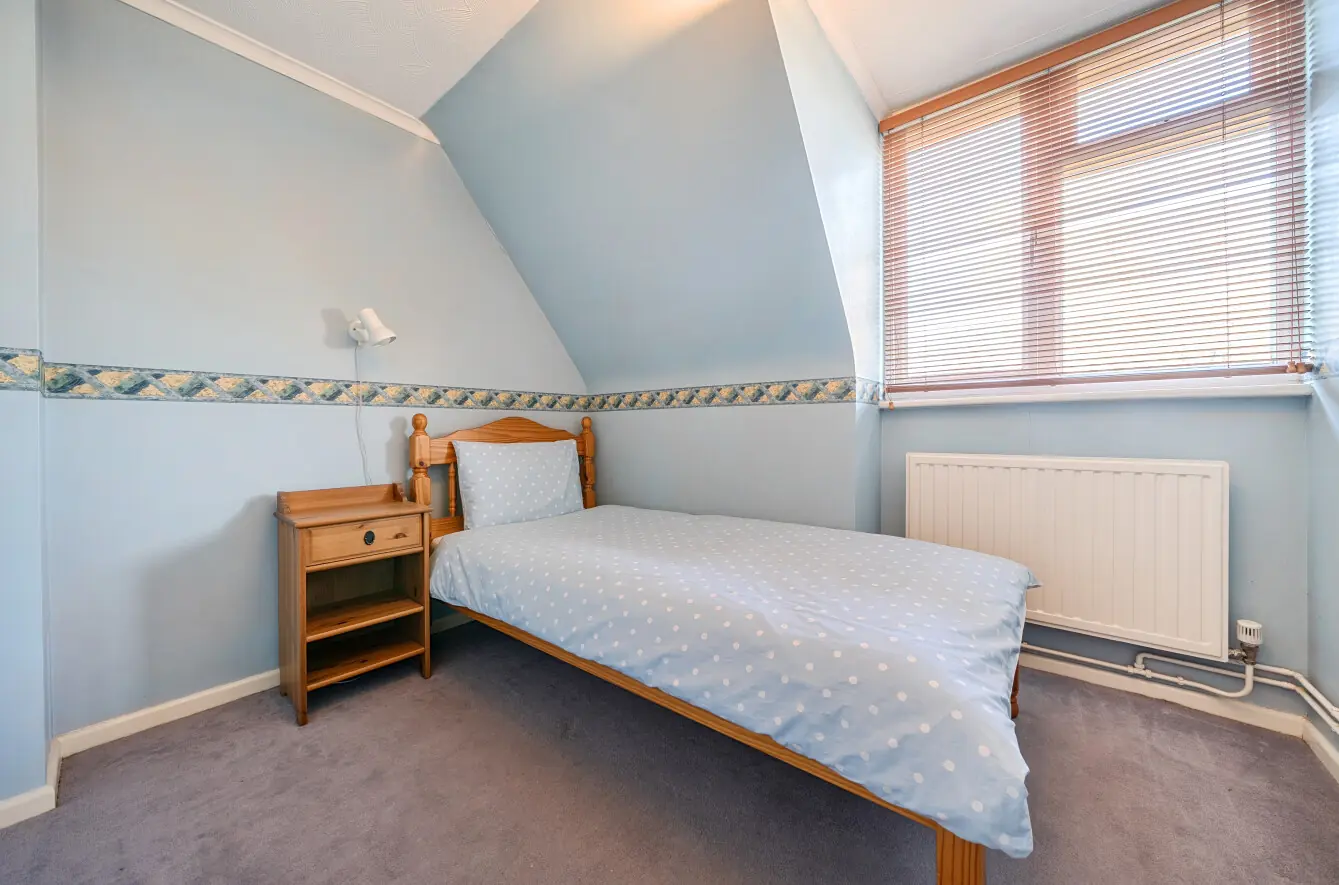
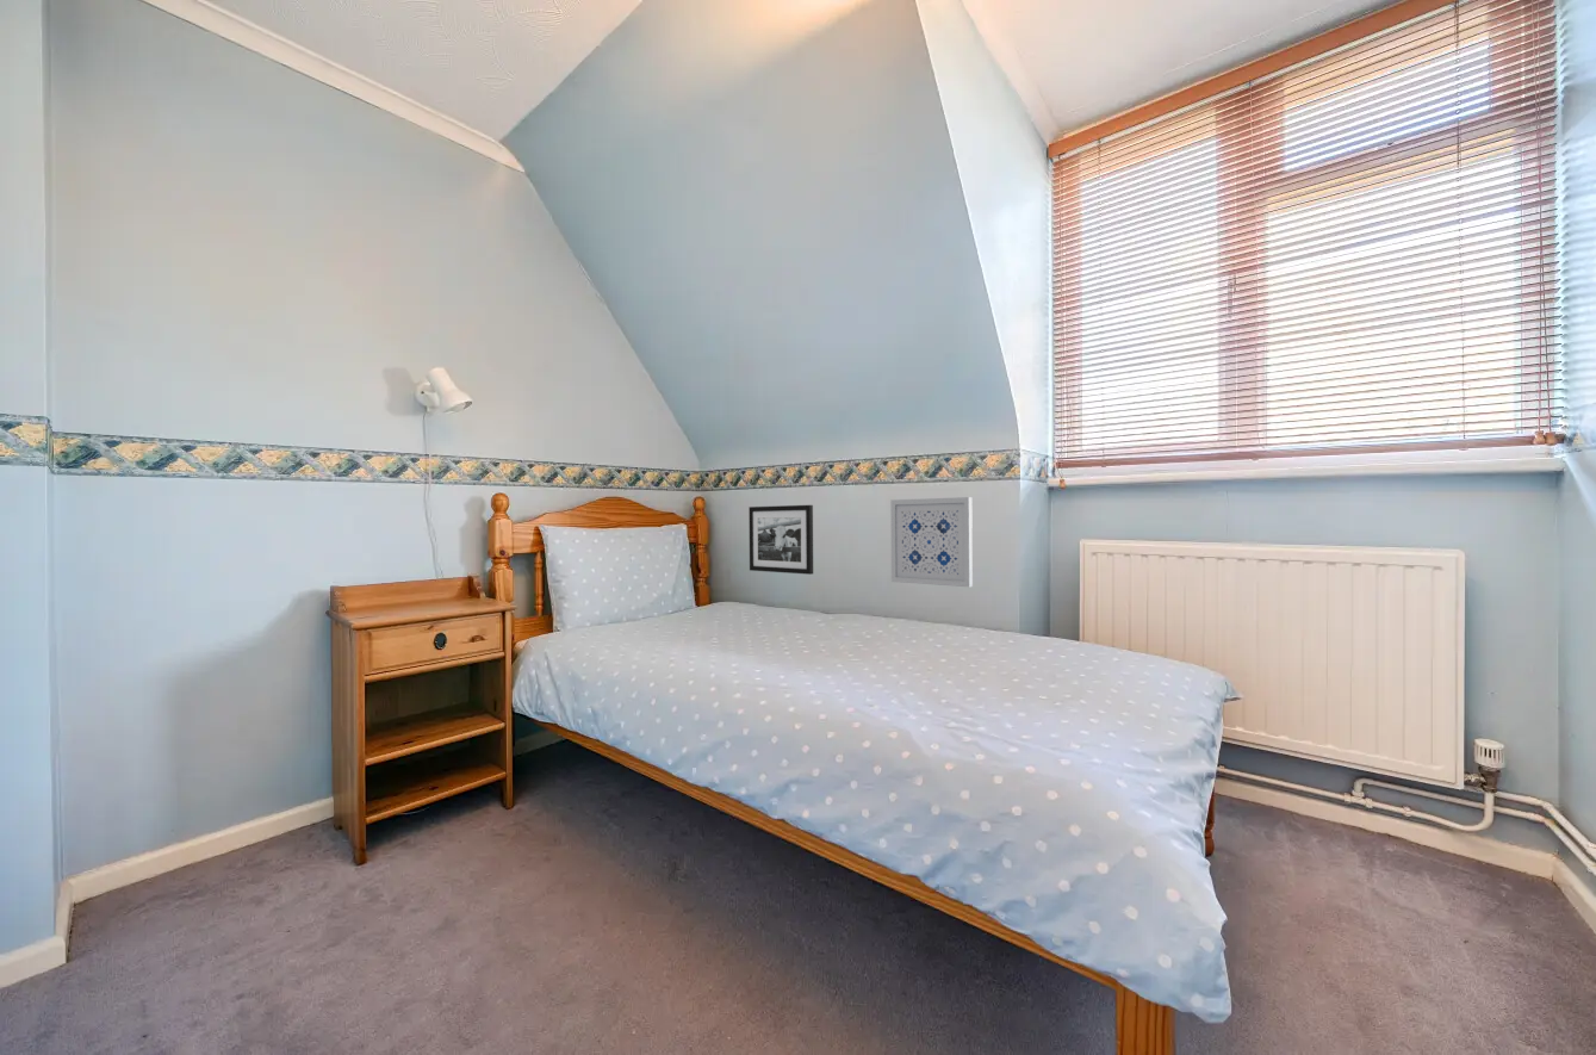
+ picture frame [747,504,814,576]
+ wall art [889,496,974,588]
